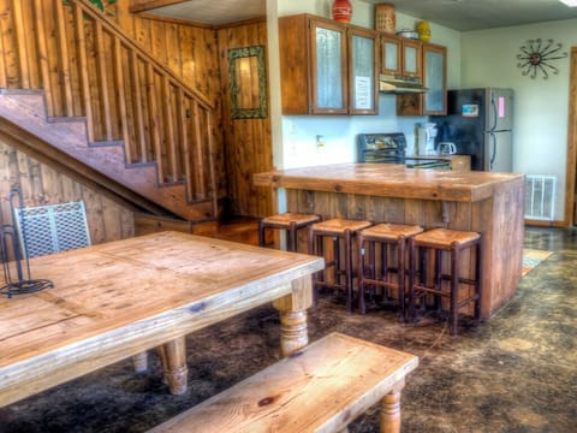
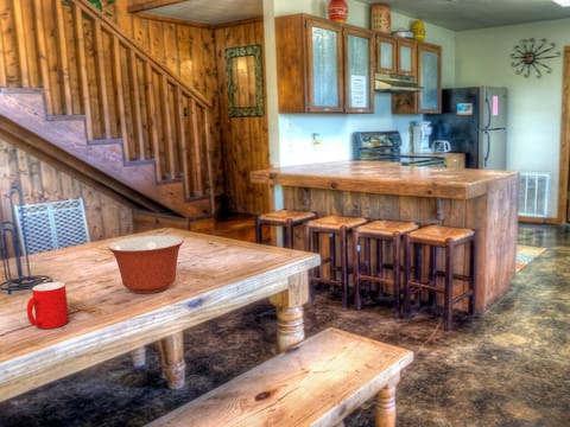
+ mixing bowl [107,235,185,295]
+ cup [26,281,70,330]
